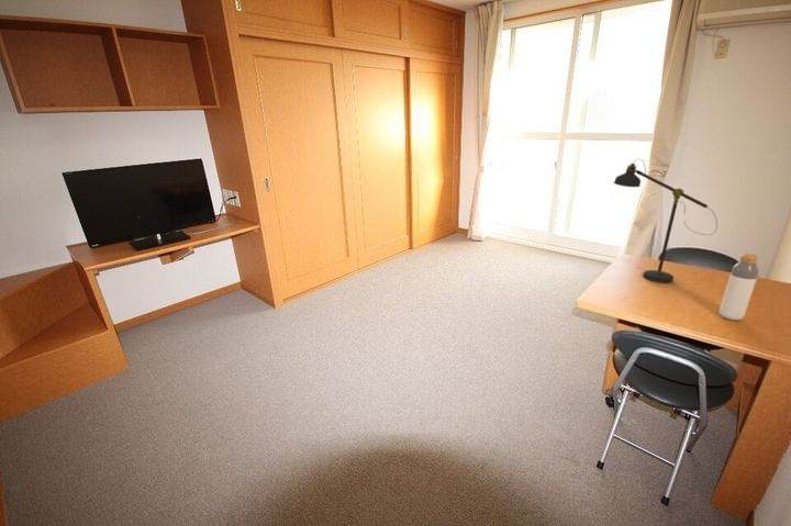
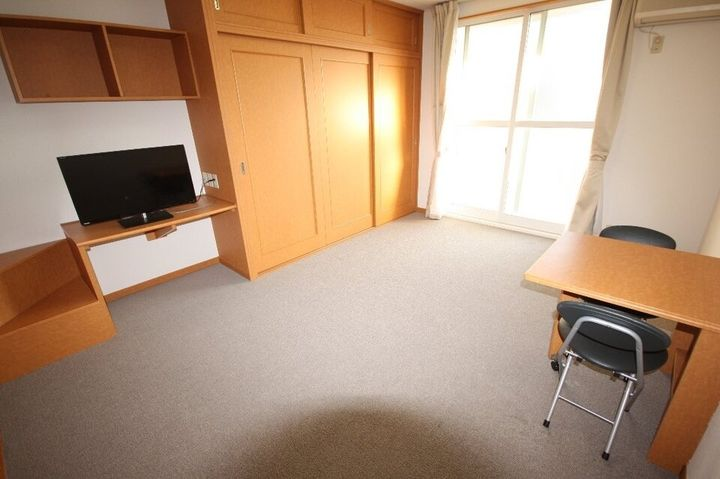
- desk lamp [613,158,718,283]
- bottle [718,253,760,322]
